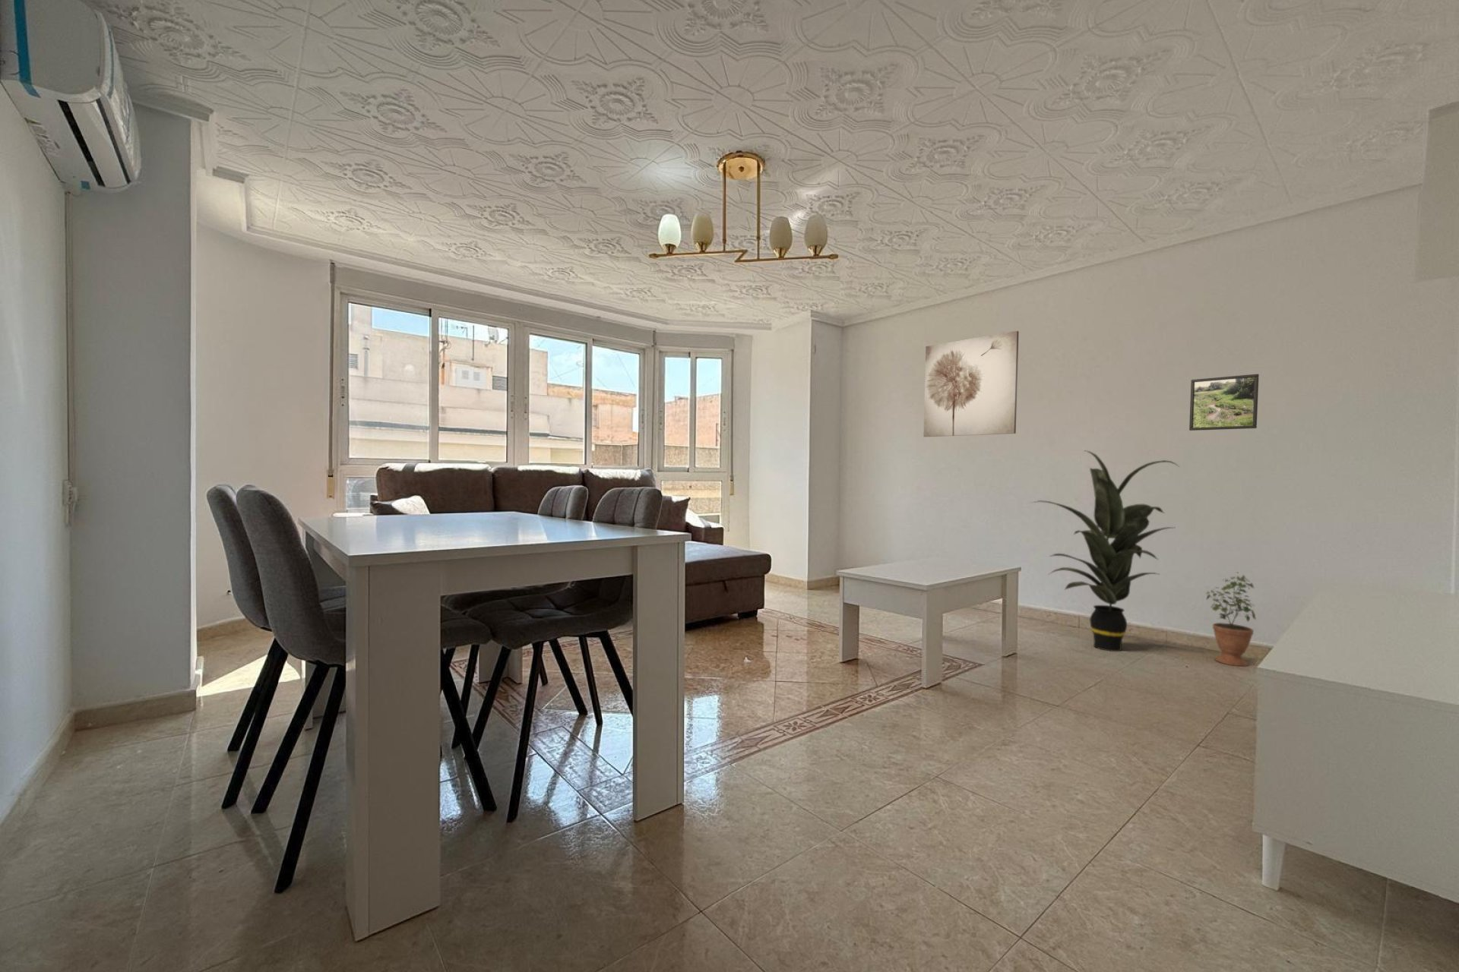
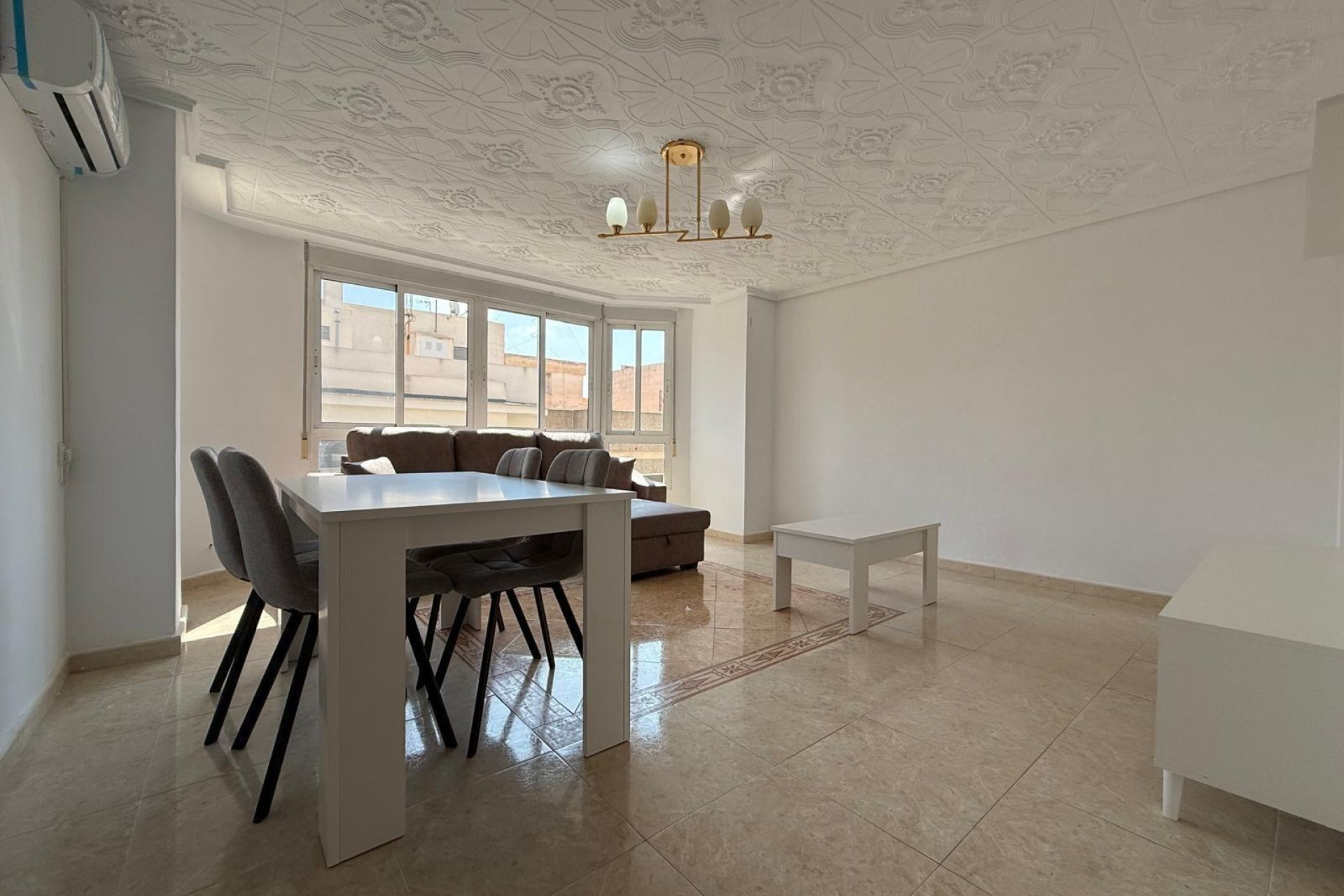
- potted plant [1205,571,1256,667]
- indoor plant [1030,449,1179,652]
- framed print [1189,373,1260,432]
- wall art [923,330,1019,437]
